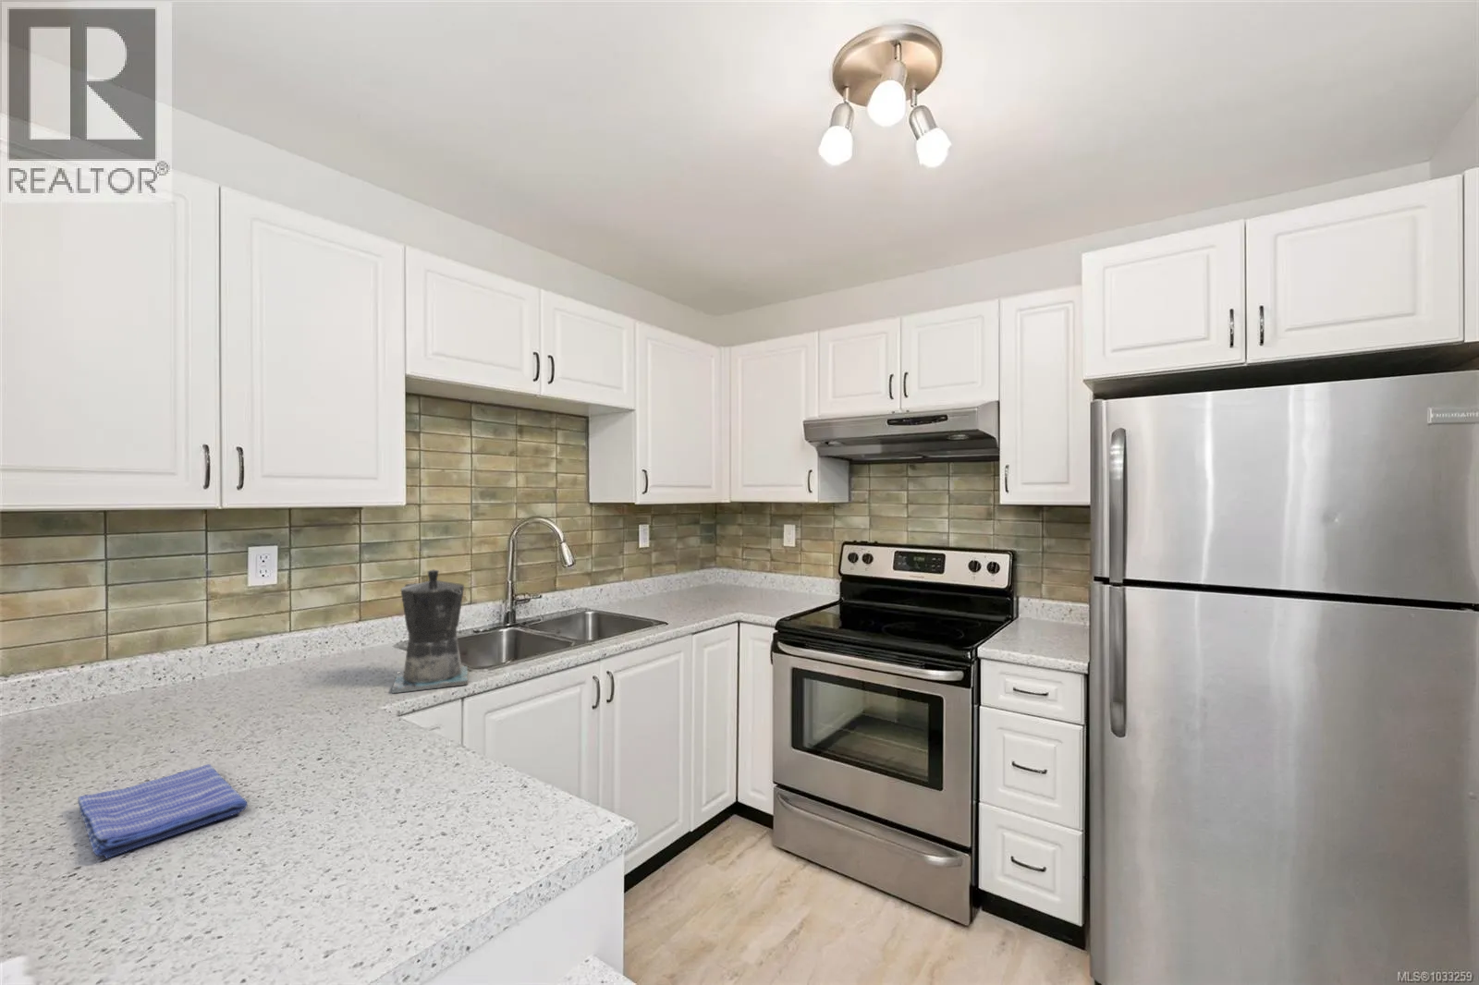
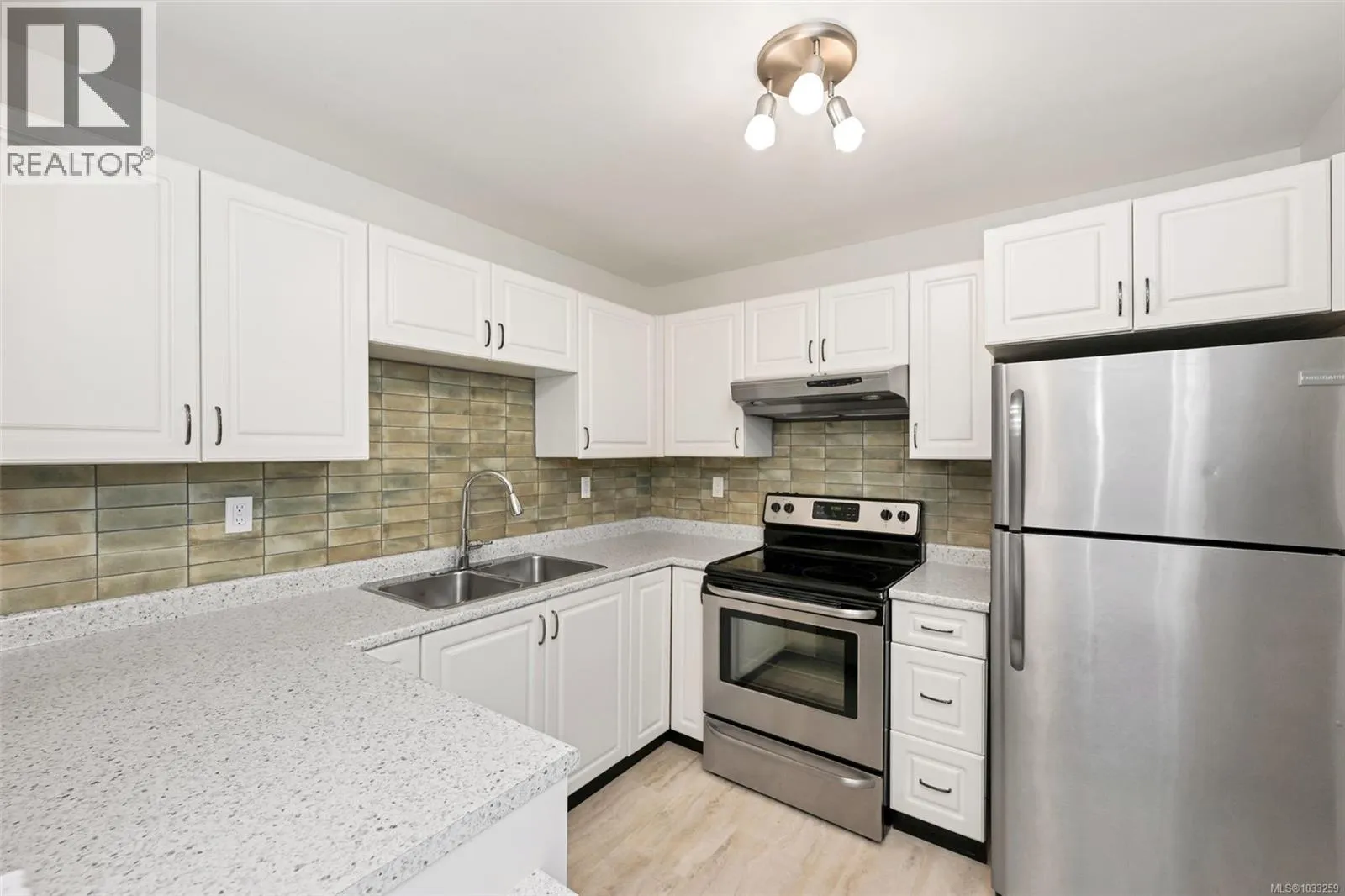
- dish towel [77,763,249,859]
- coffee maker [391,568,468,694]
